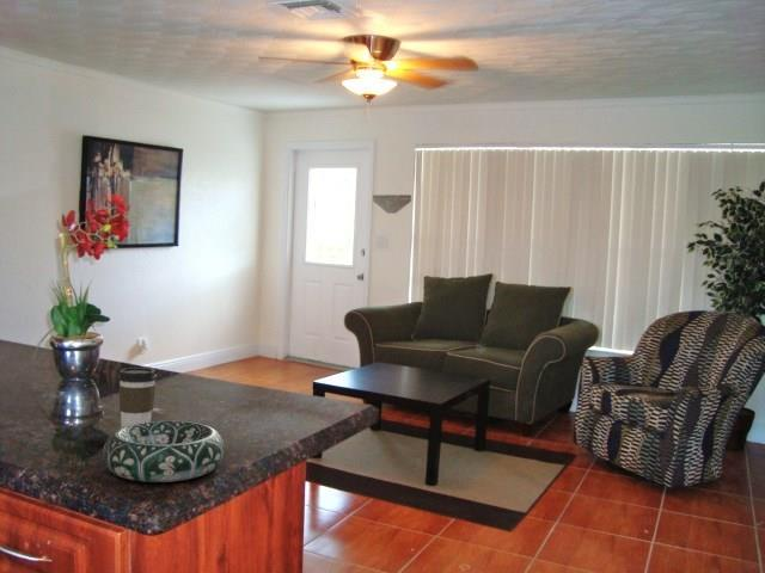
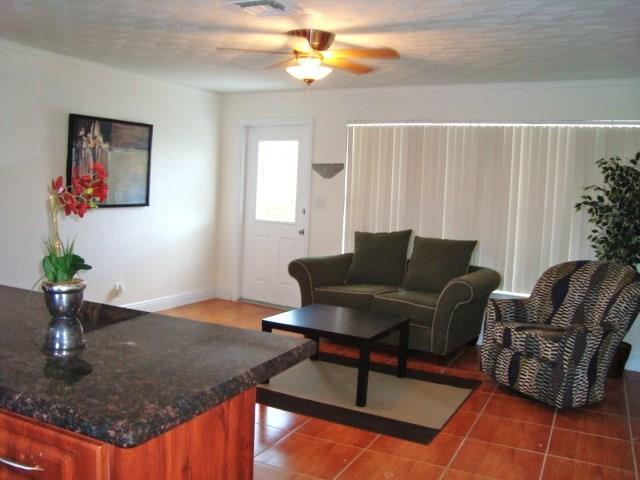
- coffee cup [117,366,158,429]
- decorative bowl [102,420,226,483]
